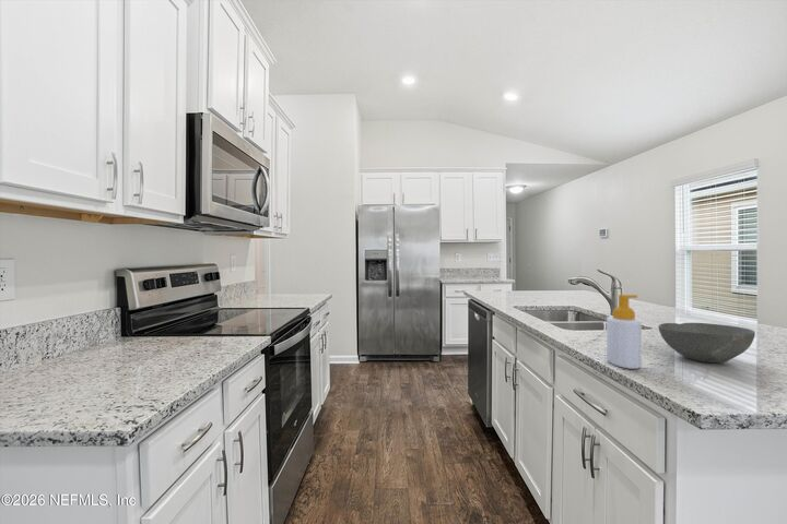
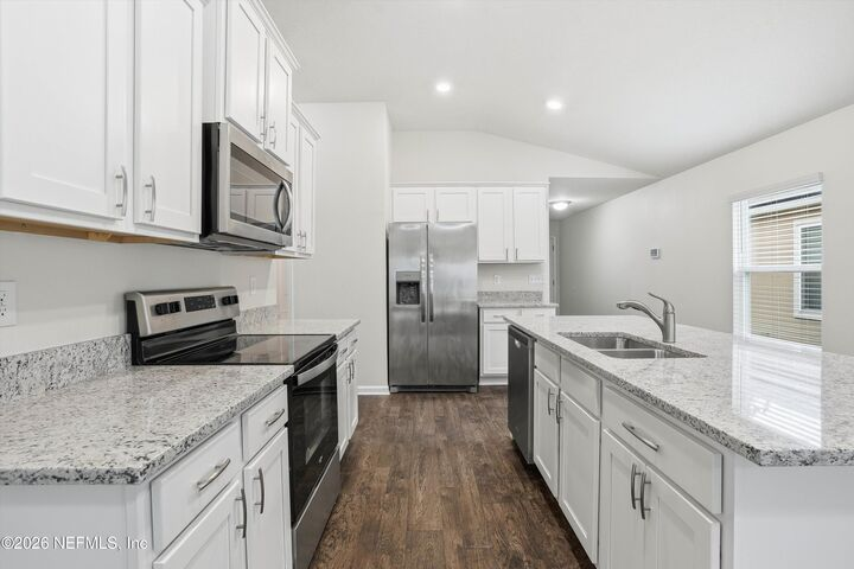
- bowl [657,322,756,364]
- soap bottle [606,294,643,370]
